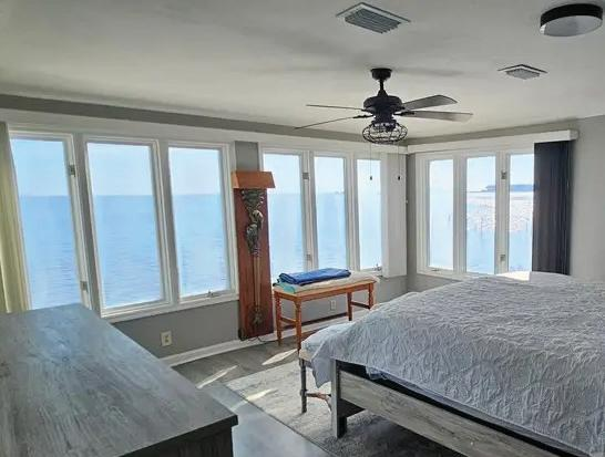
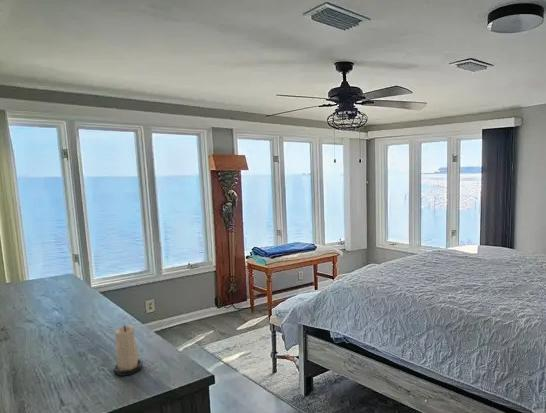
+ candle [112,324,144,377]
